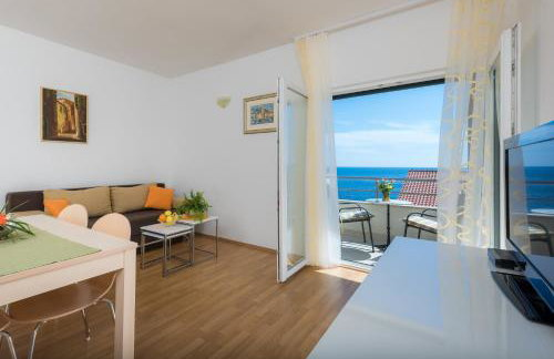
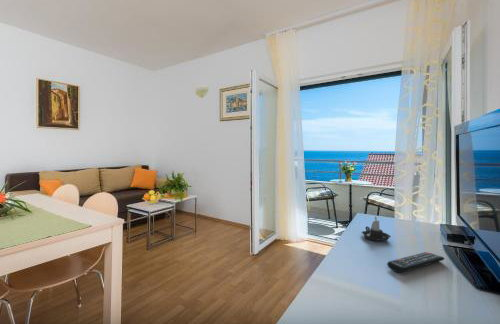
+ candle [361,215,392,242]
+ remote control [386,251,445,274]
